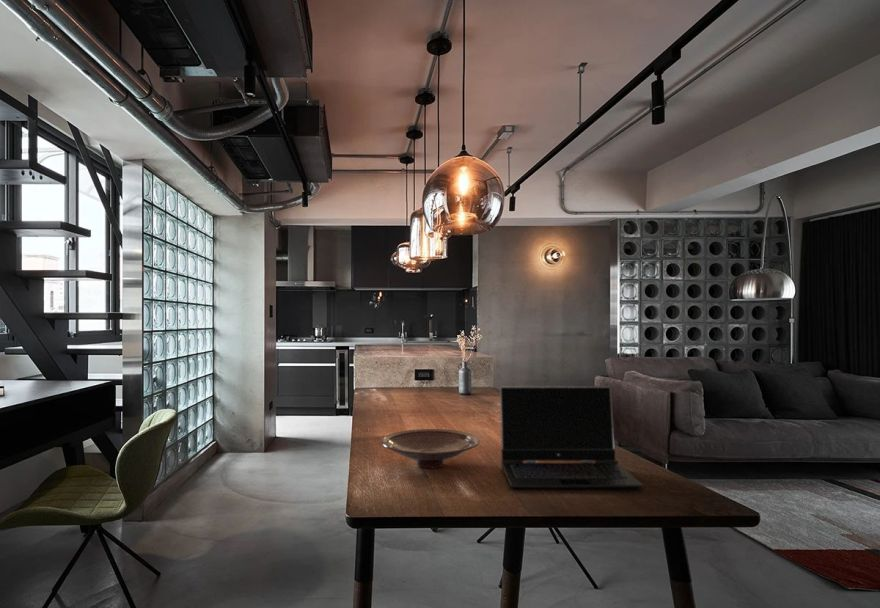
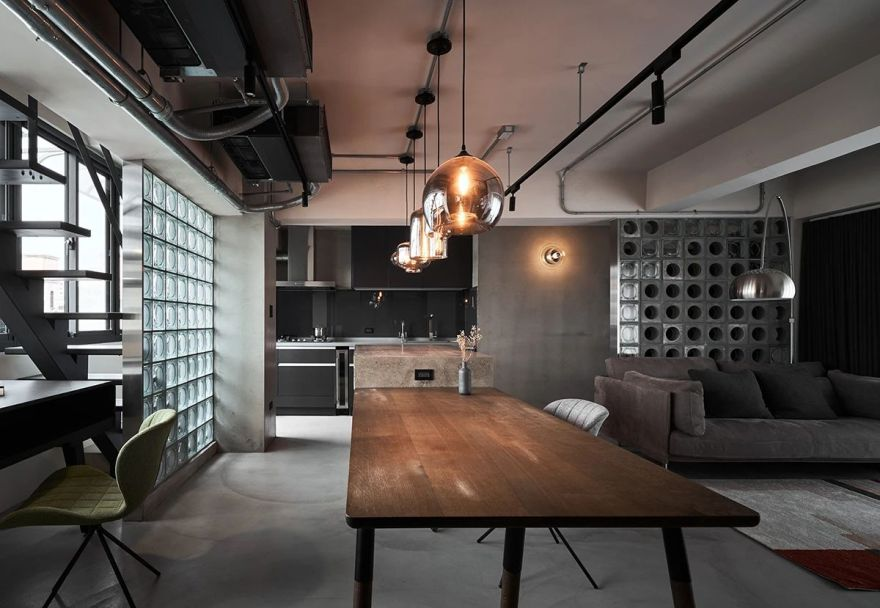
- bowl [380,428,481,469]
- laptop computer [499,385,644,489]
